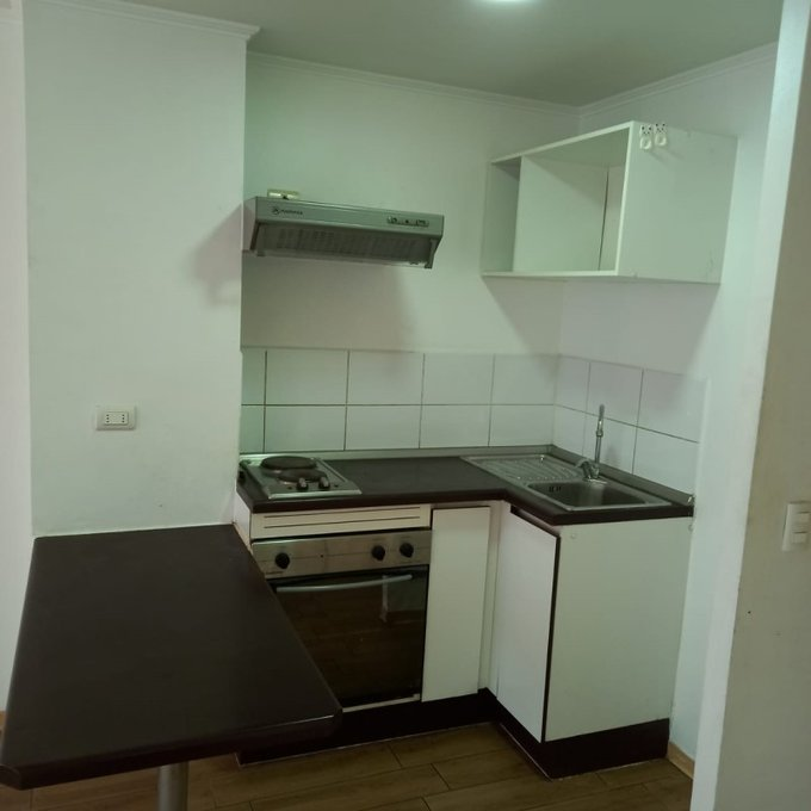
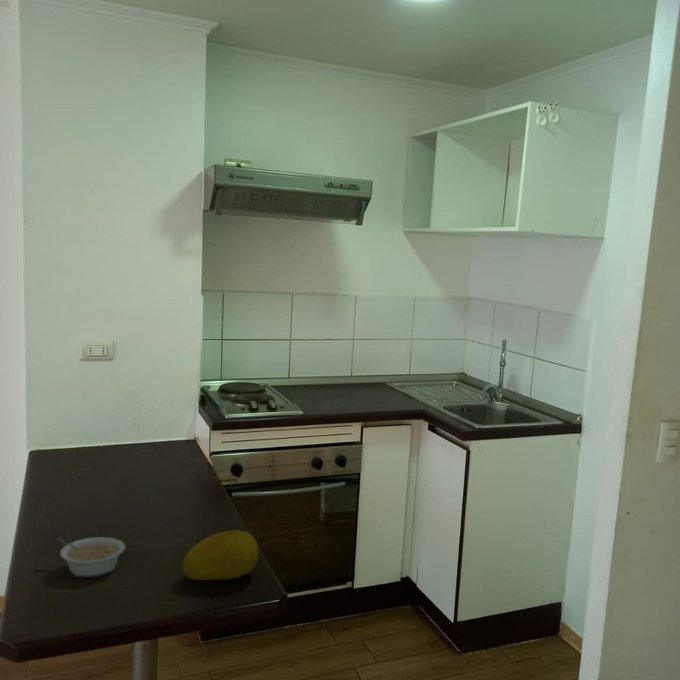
+ legume [55,536,126,579]
+ fruit [181,529,259,581]
